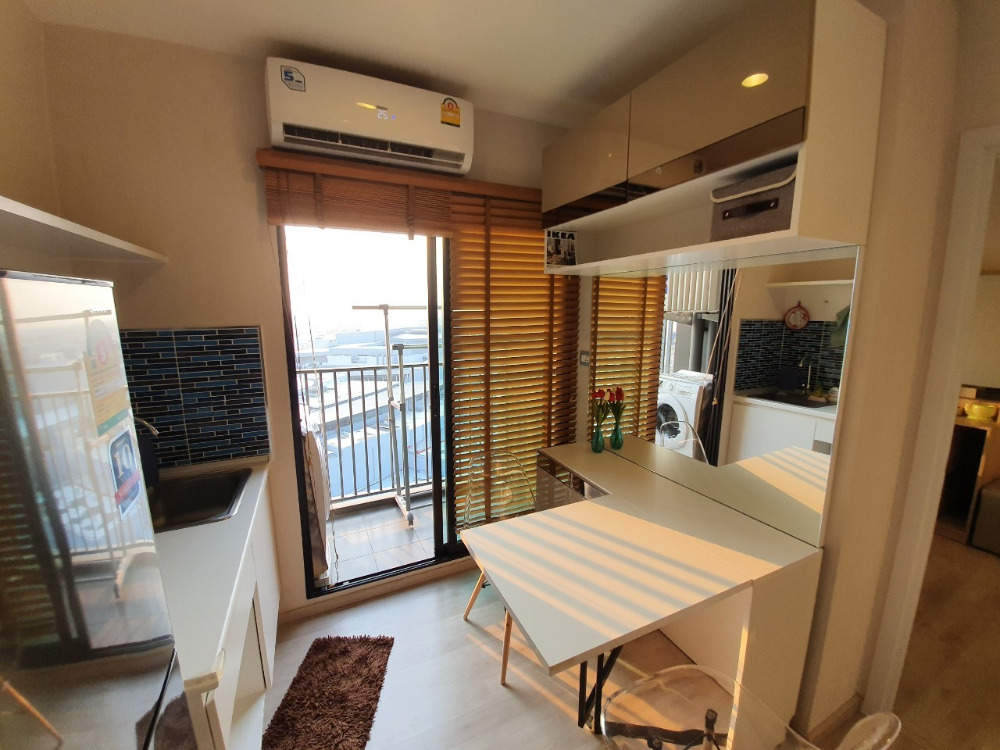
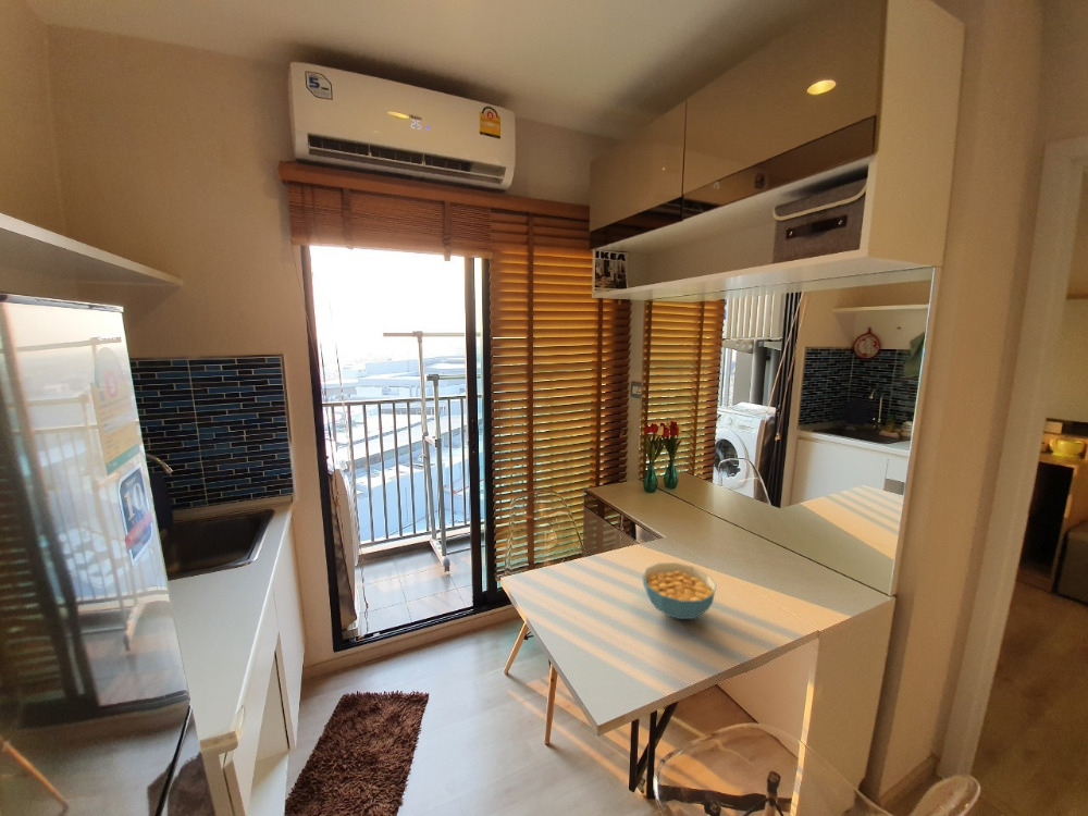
+ cereal bowl [642,561,717,620]
